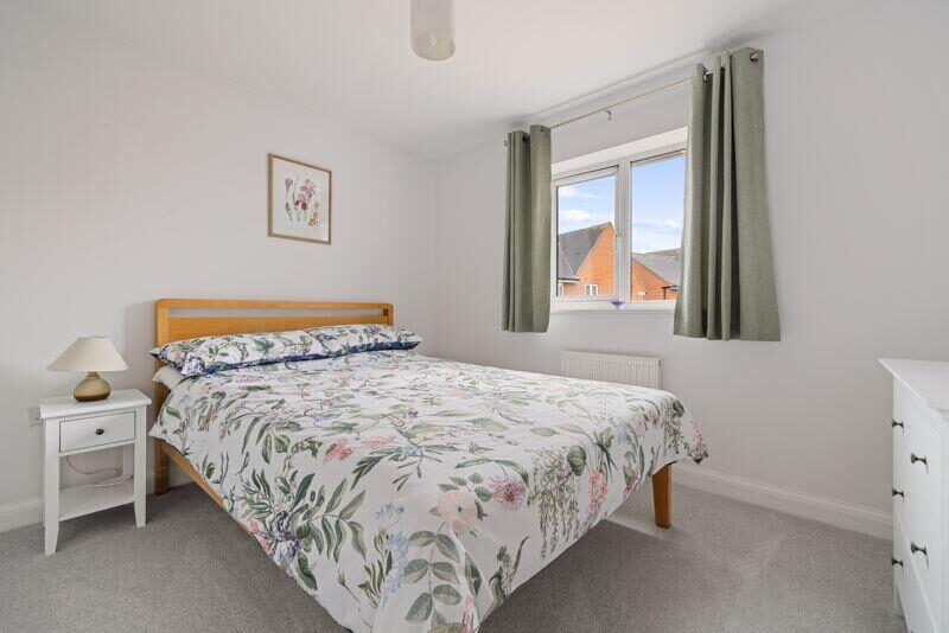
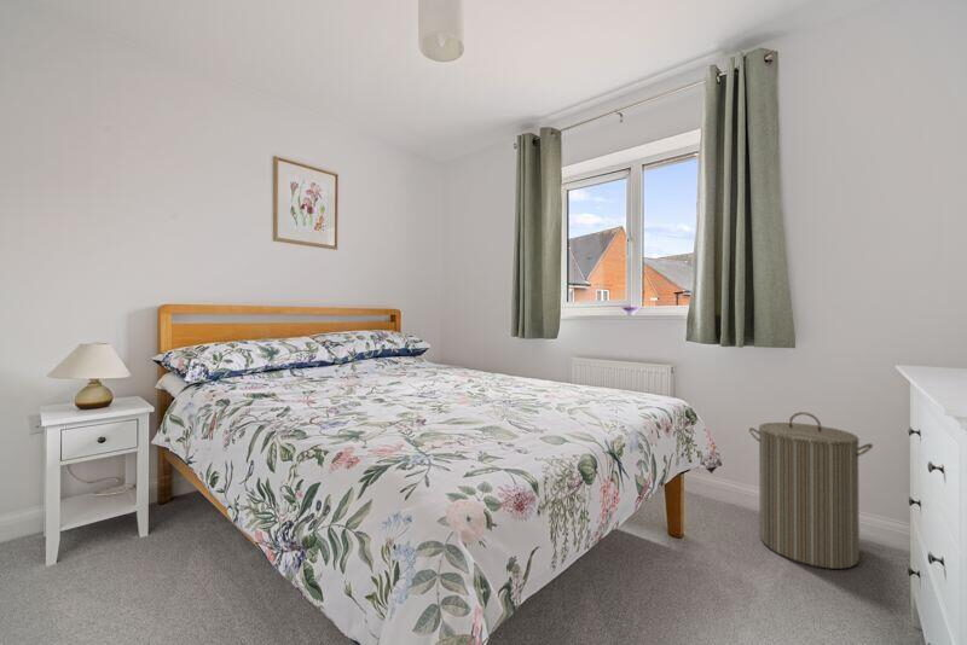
+ laundry hamper [748,411,874,570]
